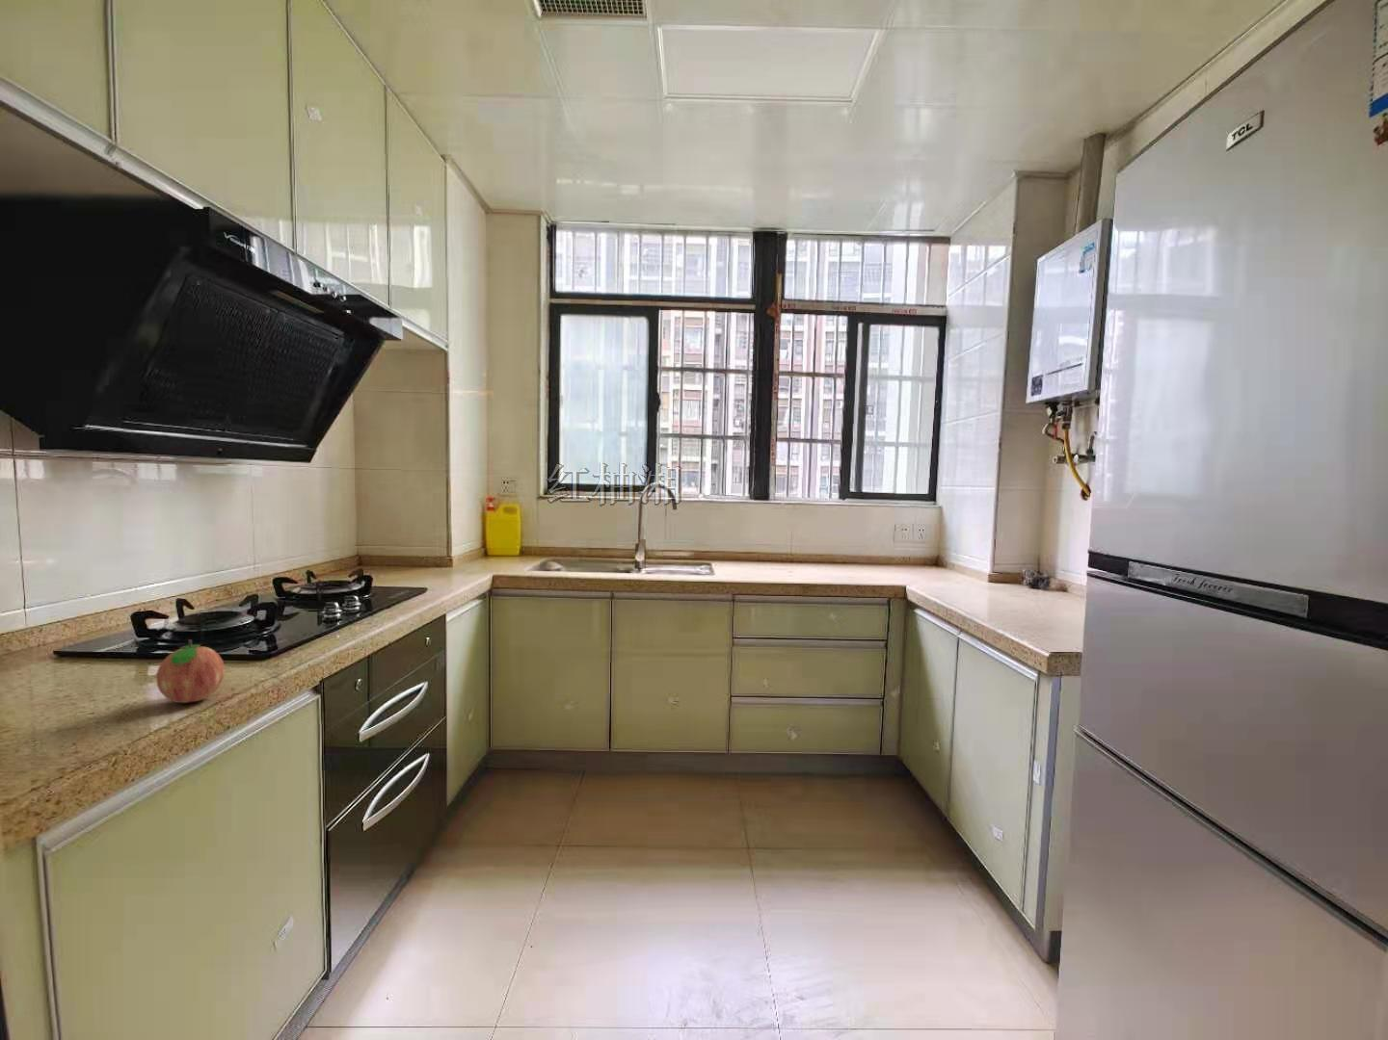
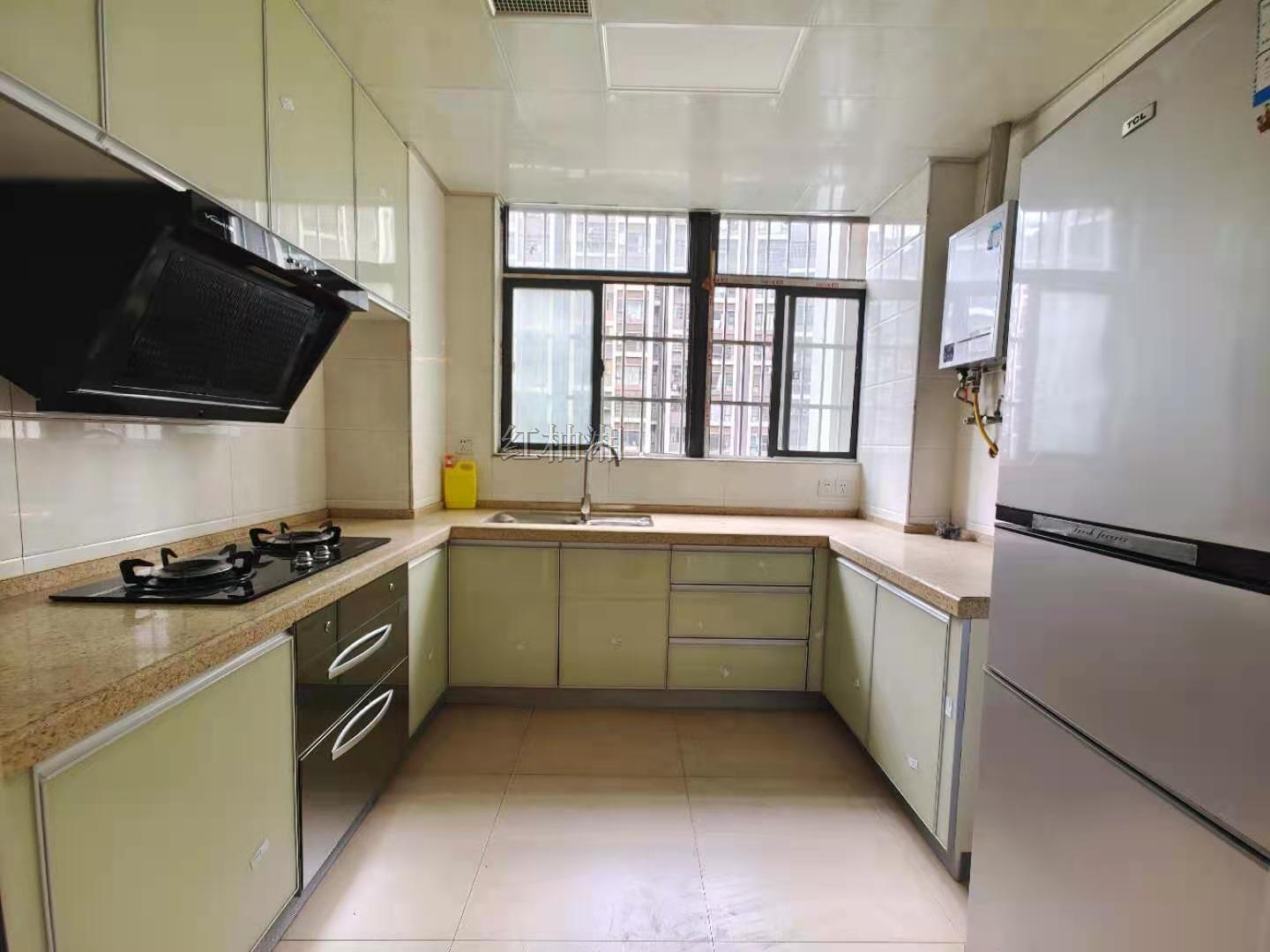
- fruit [155,639,225,704]
